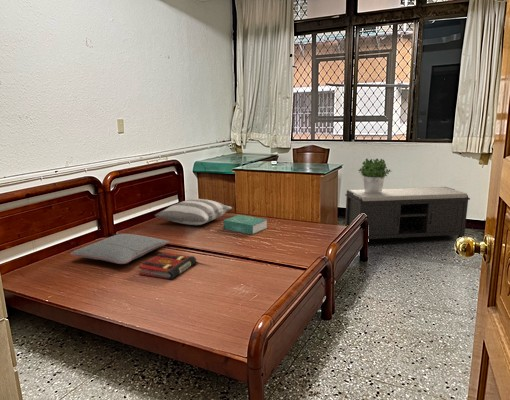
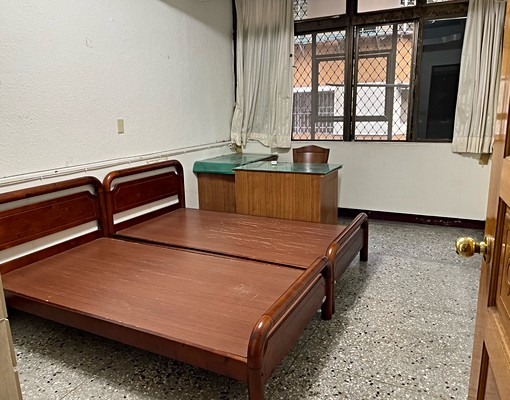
- book [223,214,268,235]
- pillow [154,198,233,226]
- pillow [69,233,170,265]
- potted plant [358,157,392,194]
- bench [344,186,471,240]
- book [138,251,197,281]
